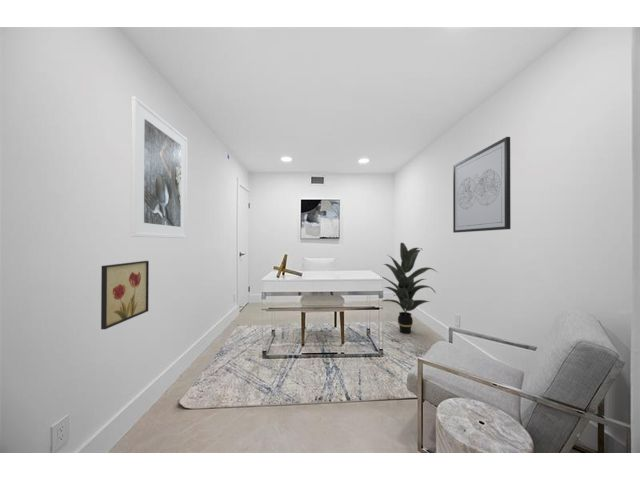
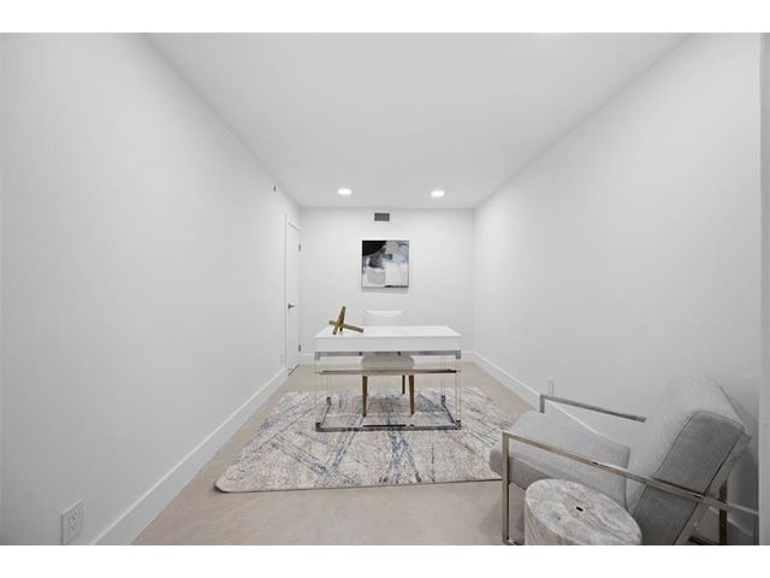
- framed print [130,95,188,239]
- indoor plant [381,242,438,335]
- wall art [100,260,150,330]
- wall art [452,136,512,234]
